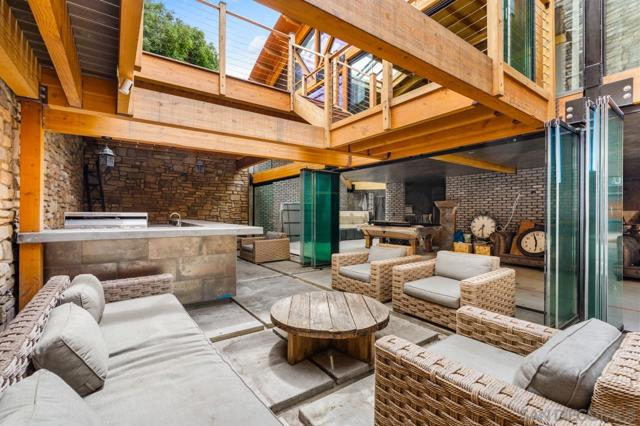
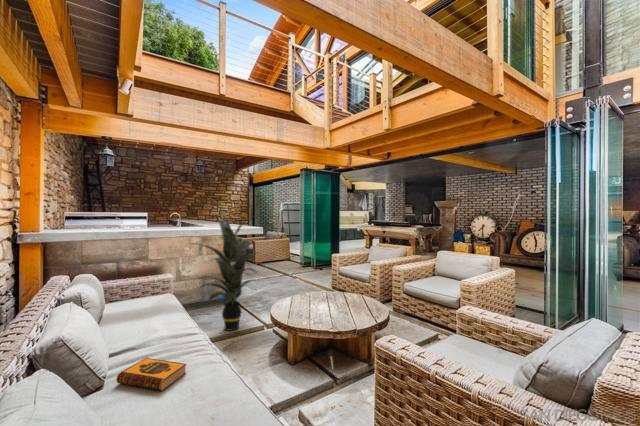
+ indoor plant [185,209,263,332]
+ hardback book [115,357,187,392]
